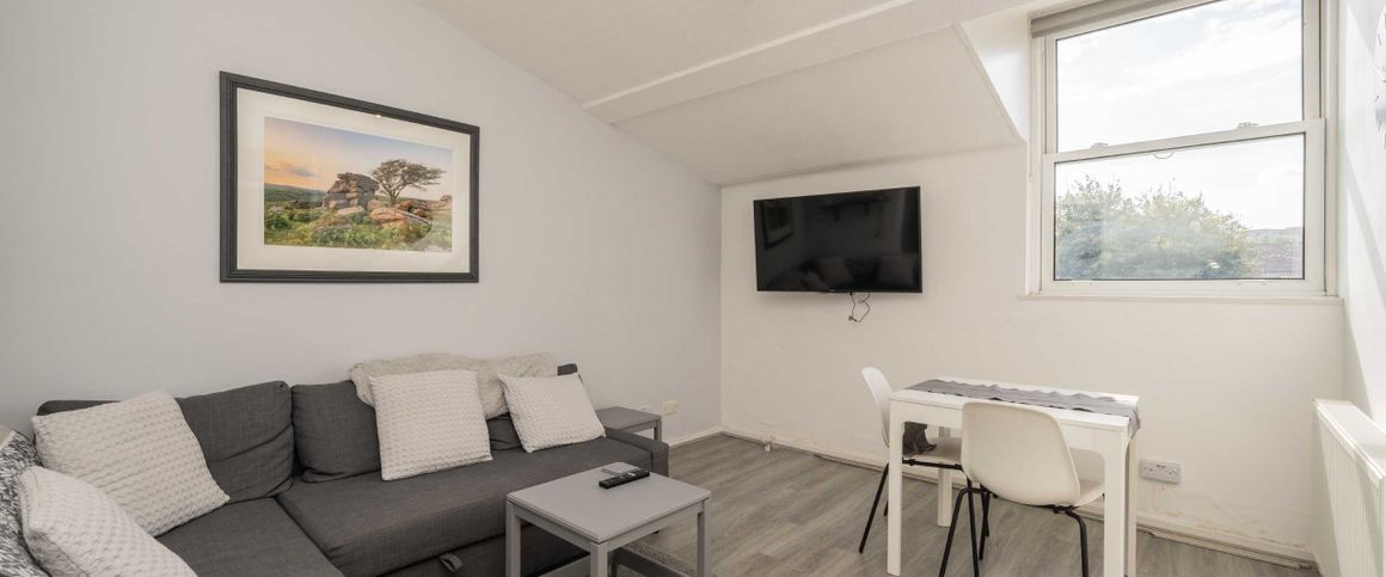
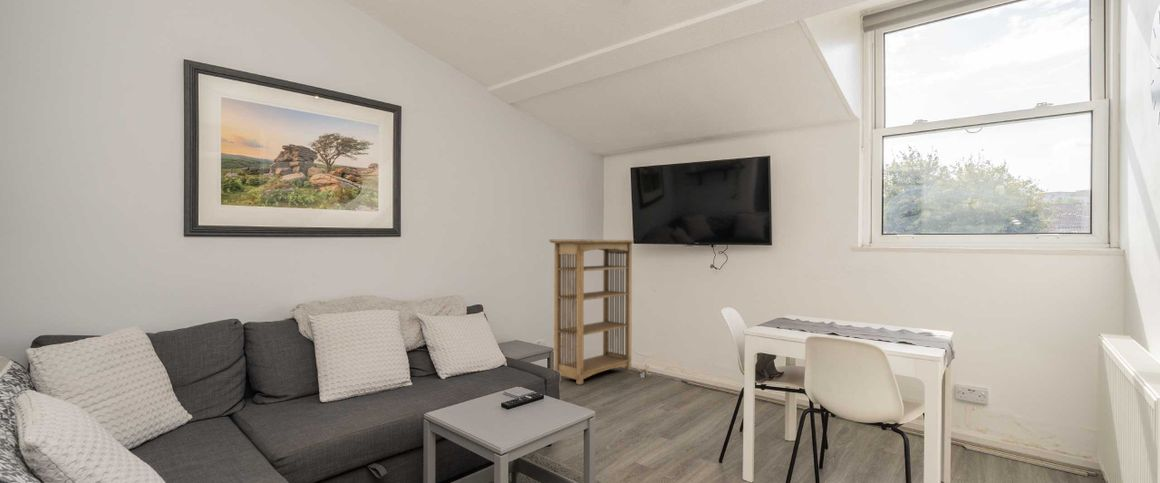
+ bookshelf [548,239,634,386]
